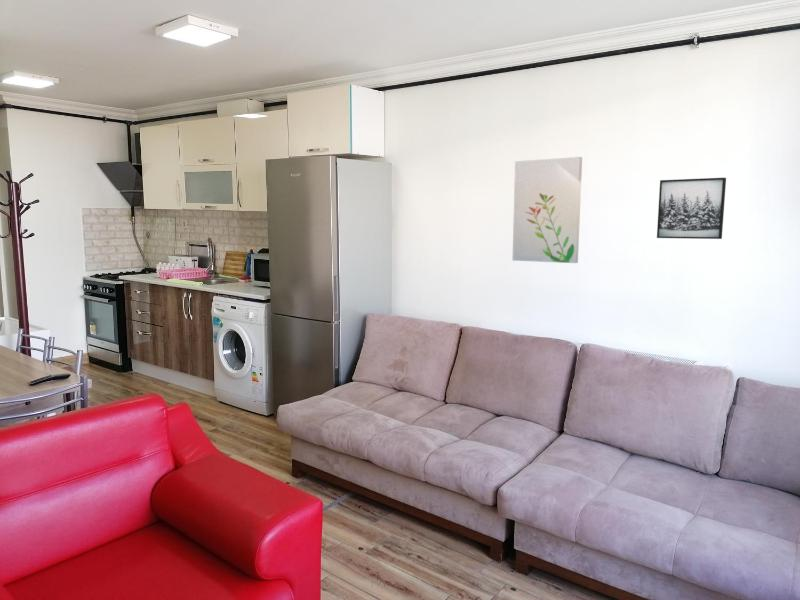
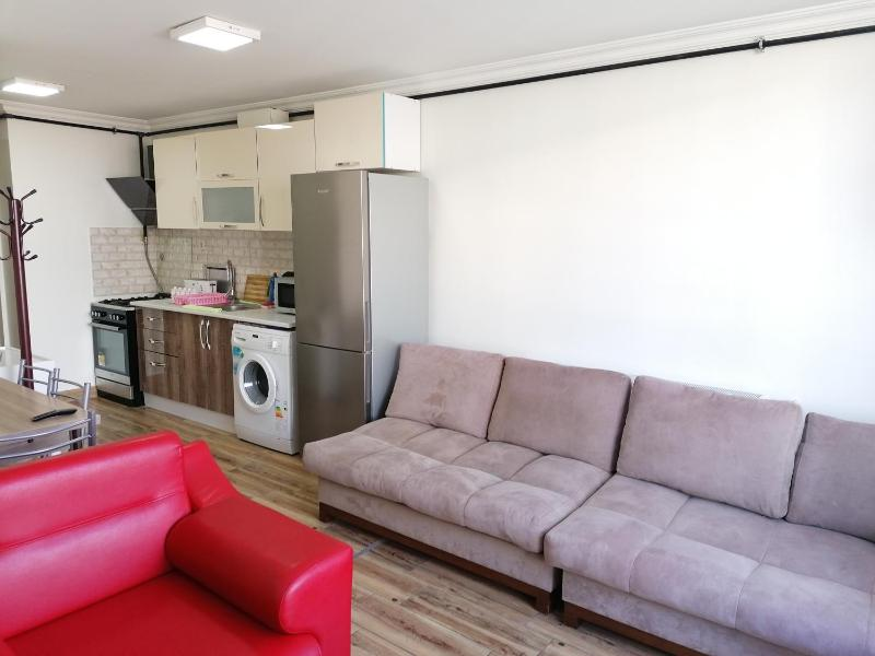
- wall art [511,156,583,264]
- wall art [656,177,727,240]
